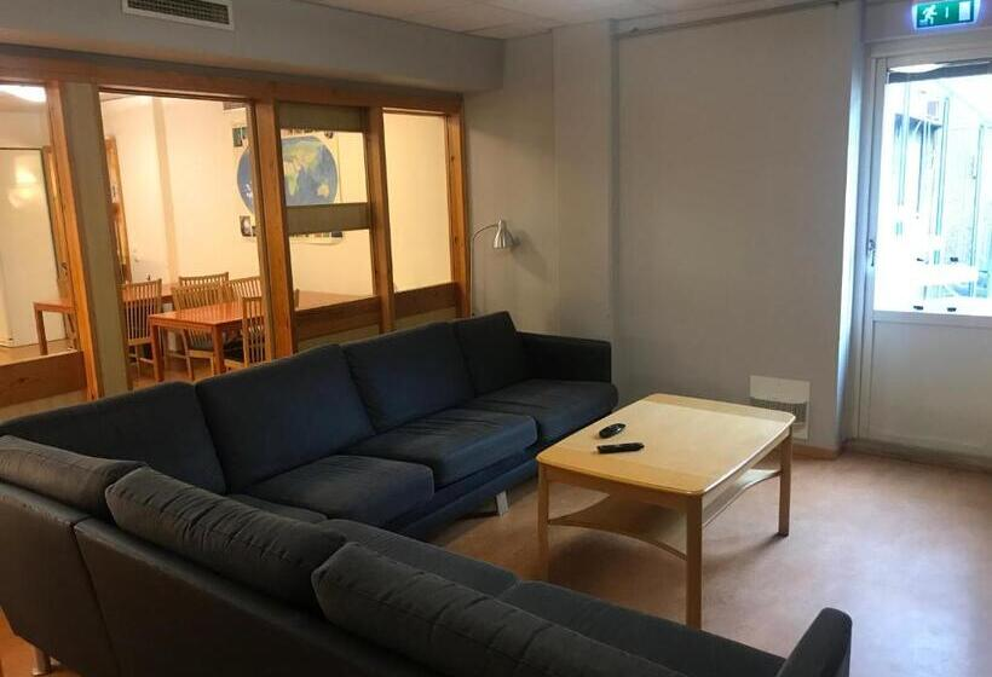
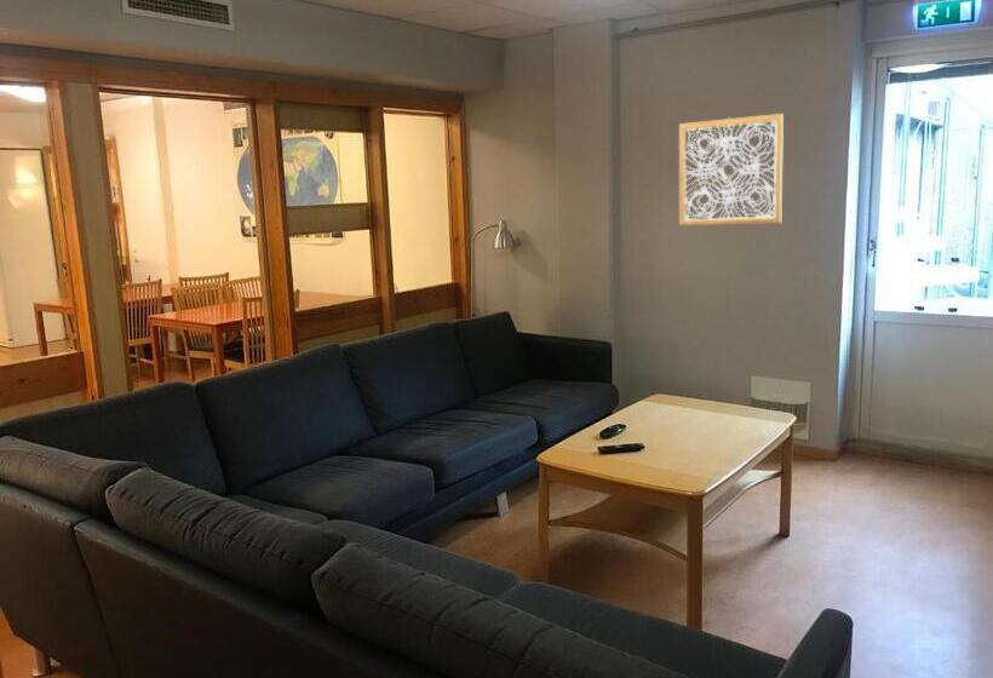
+ wall art [678,113,785,226]
